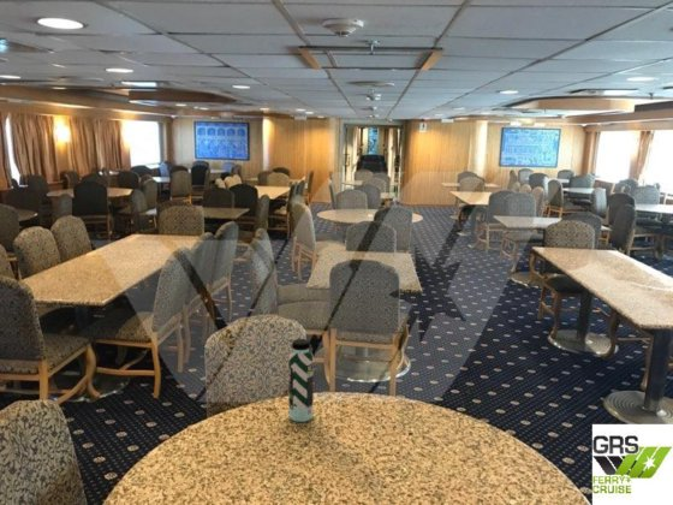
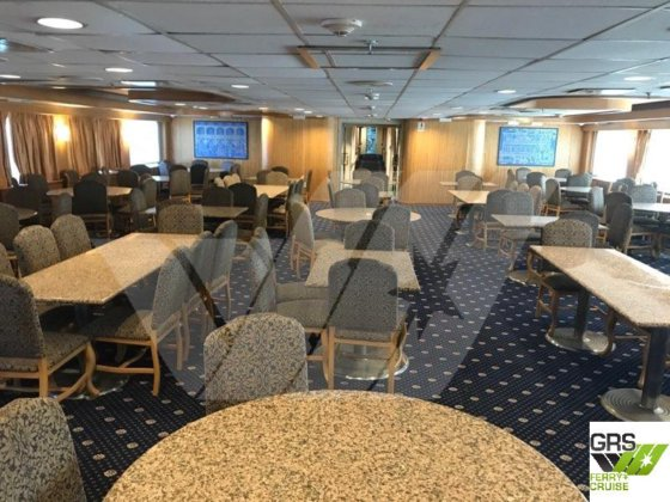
- water bottle [287,338,315,423]
